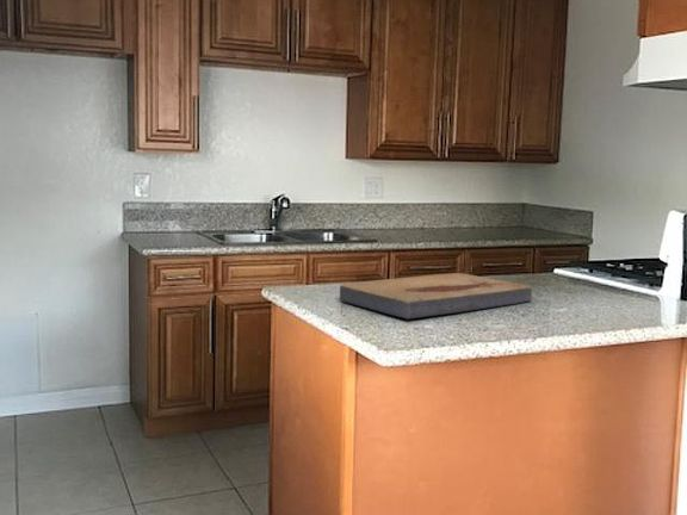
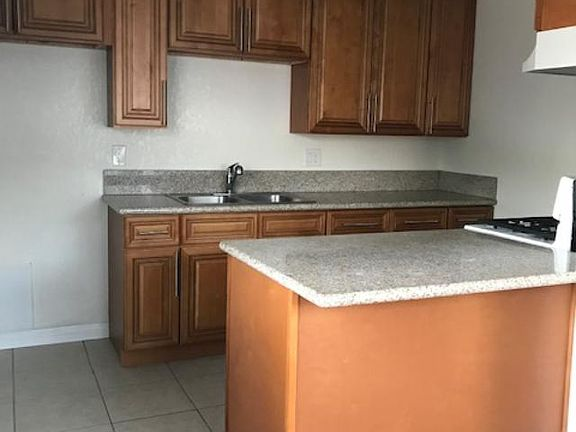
- fish fossil [339,272,533,321]
